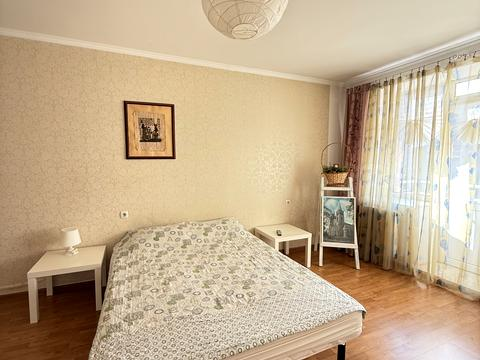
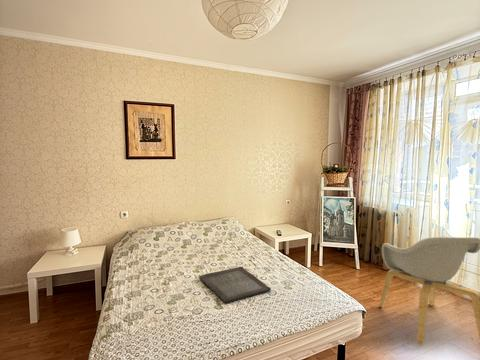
+ serving tray [198,265,272,304]
+ armchair [378,236,480,346]
